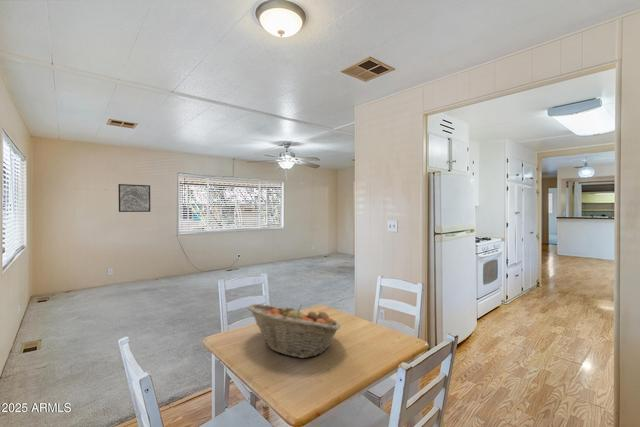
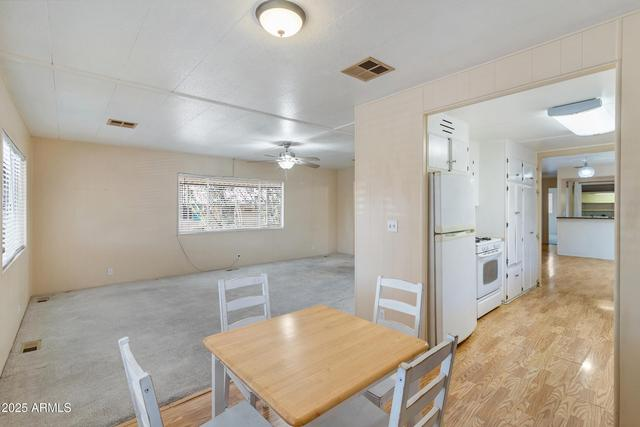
- wall art [117,183,151,213]
- fruit basket [247,303,341,359]
